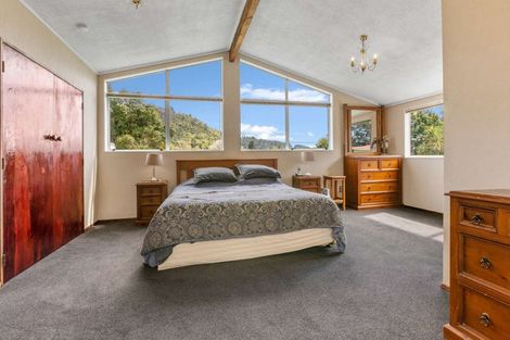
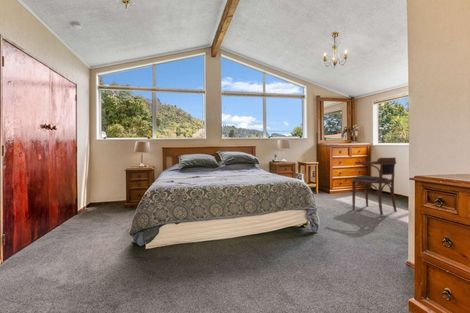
+ armchair [350,156,398,216]
